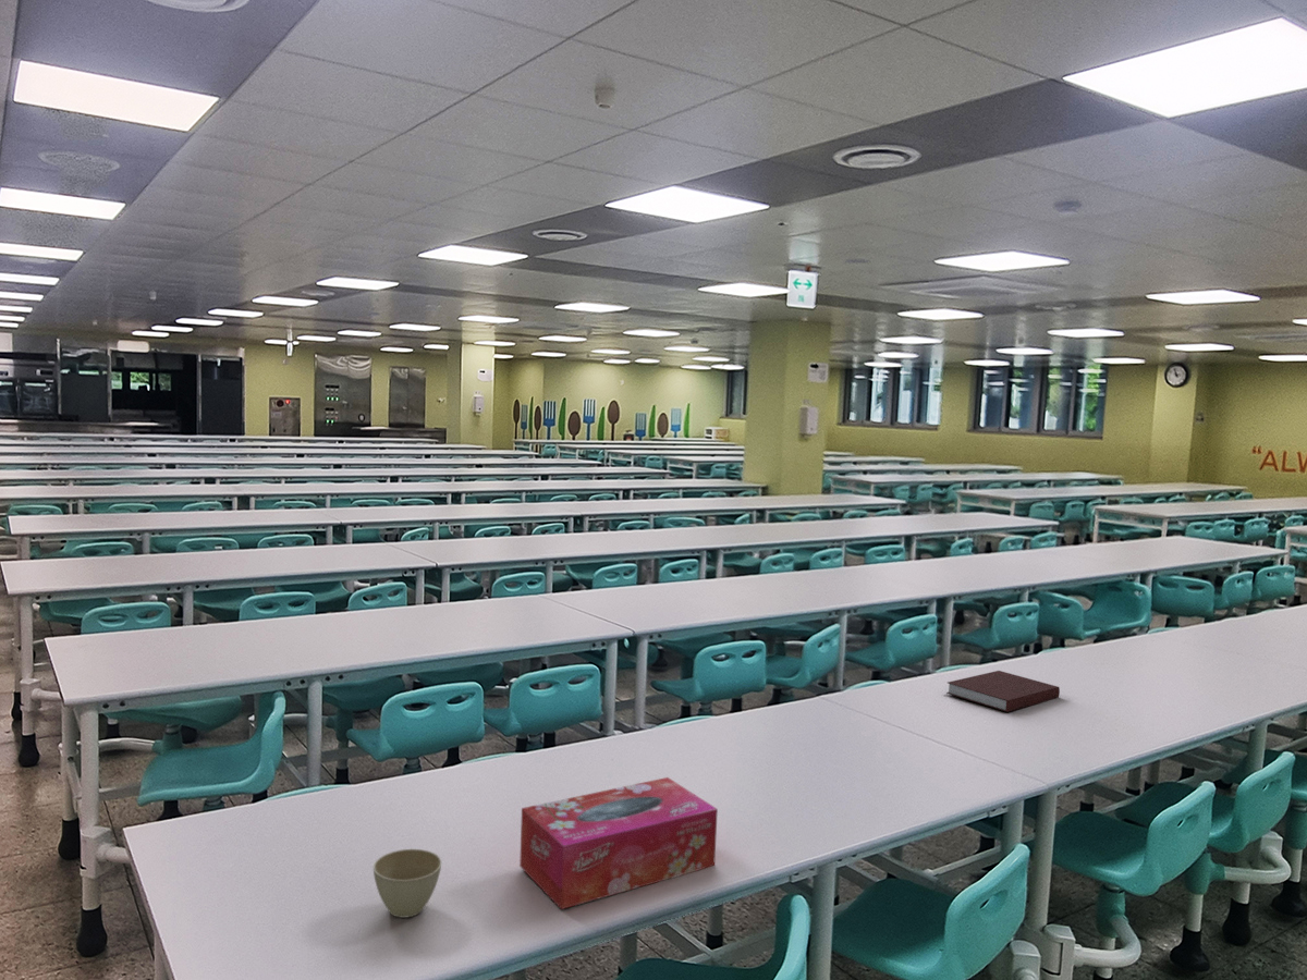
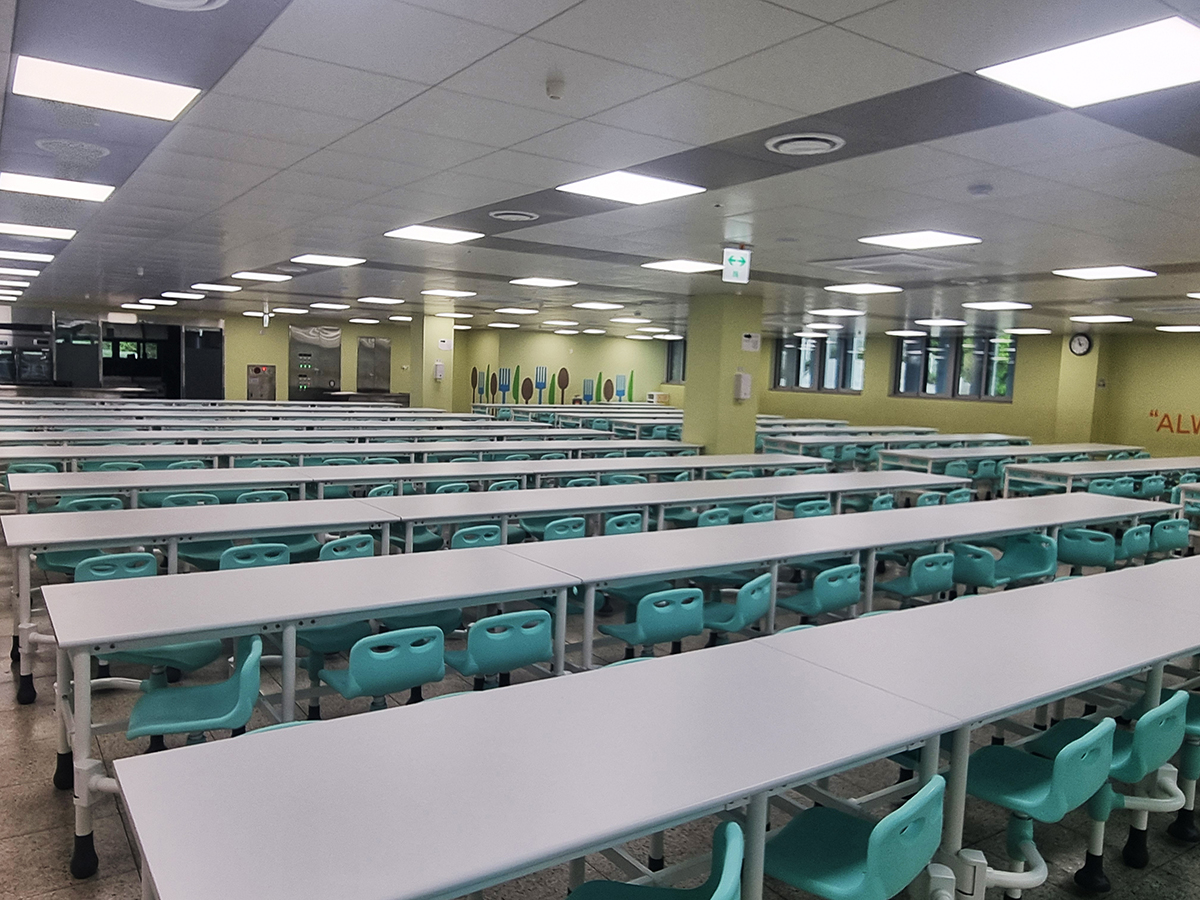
- flower pot [372,848,442,919]
- notebook [945,670,1061,713]
- tissue box [518,776,719,910]
